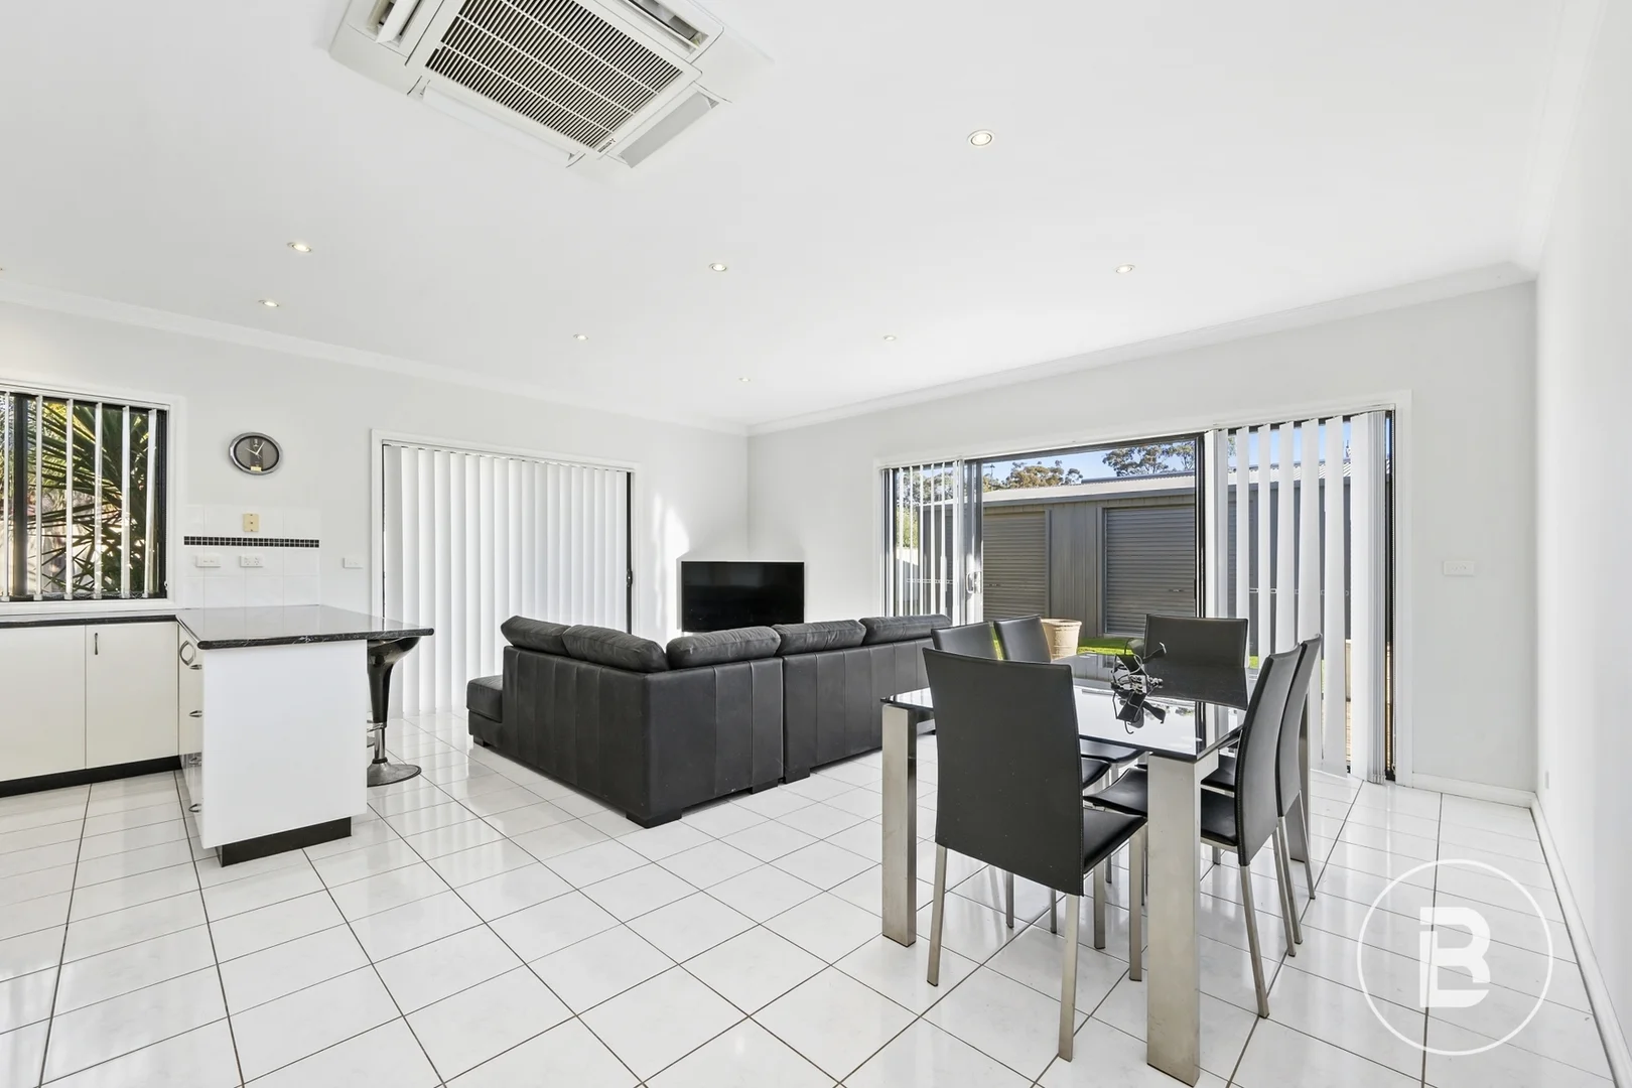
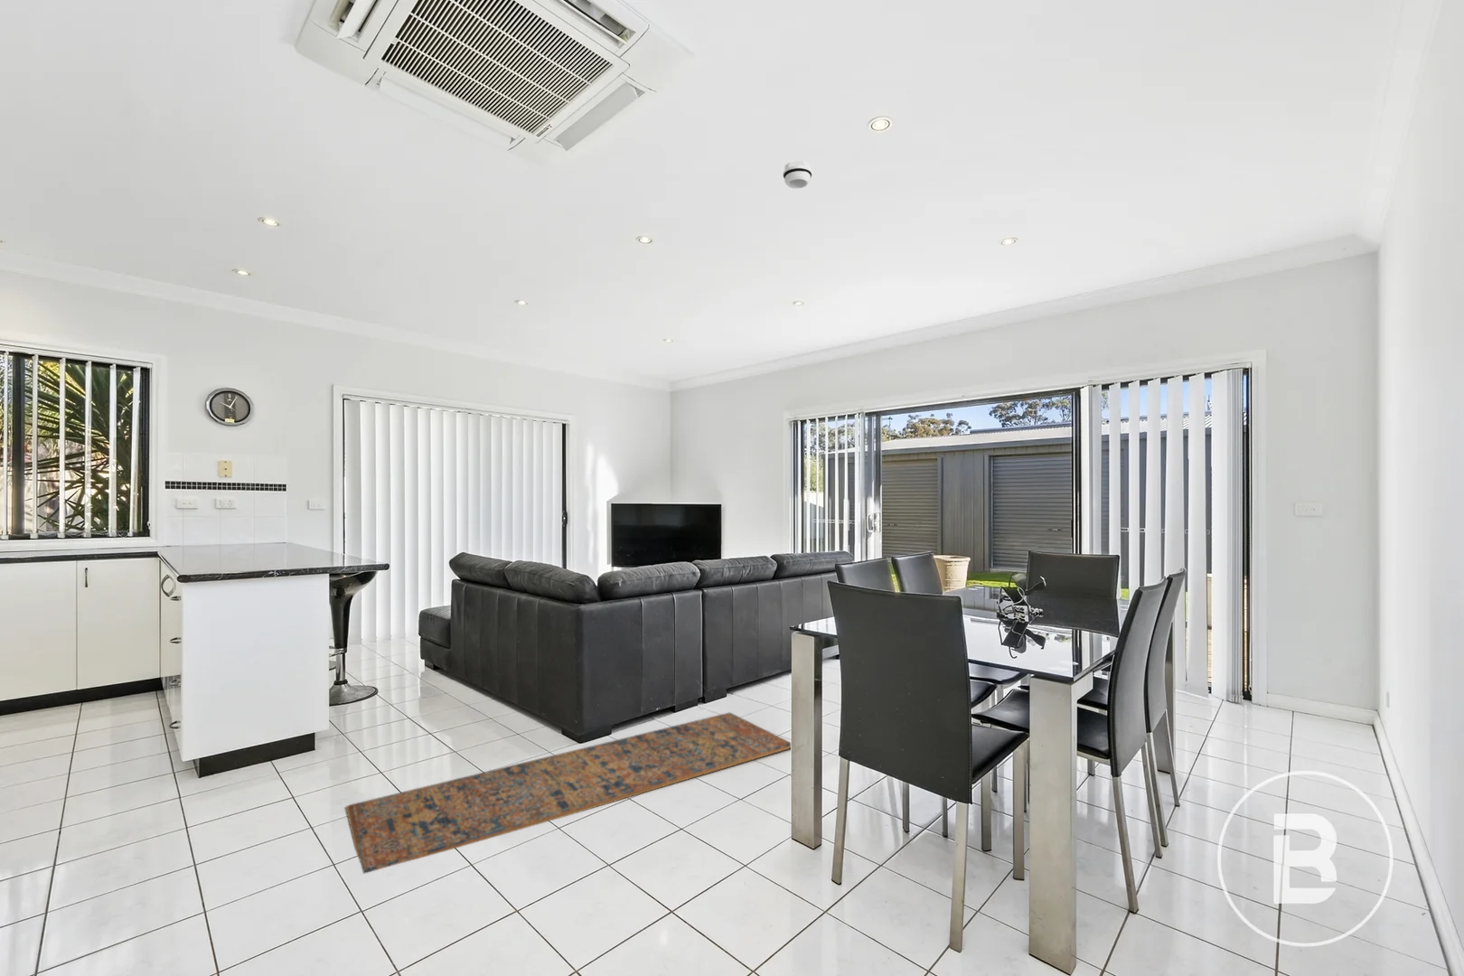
+ smoke detector [782,160,814,190]
+ rug [345,711,792,874]
